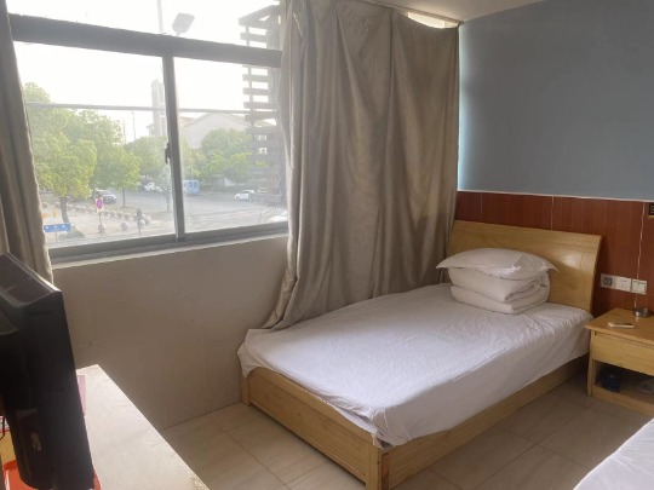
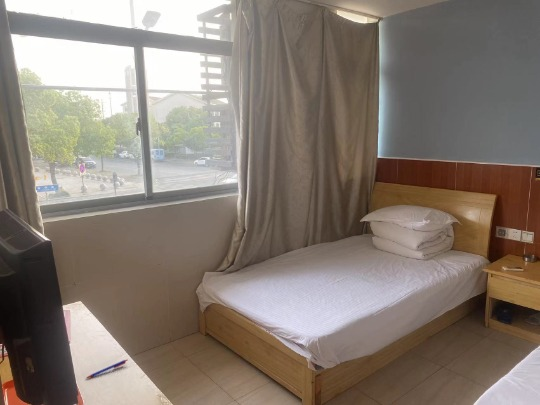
+ pen [85,358,129,379]
